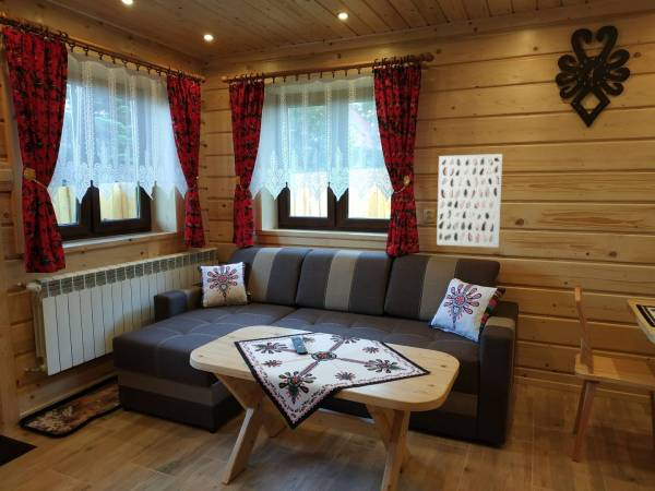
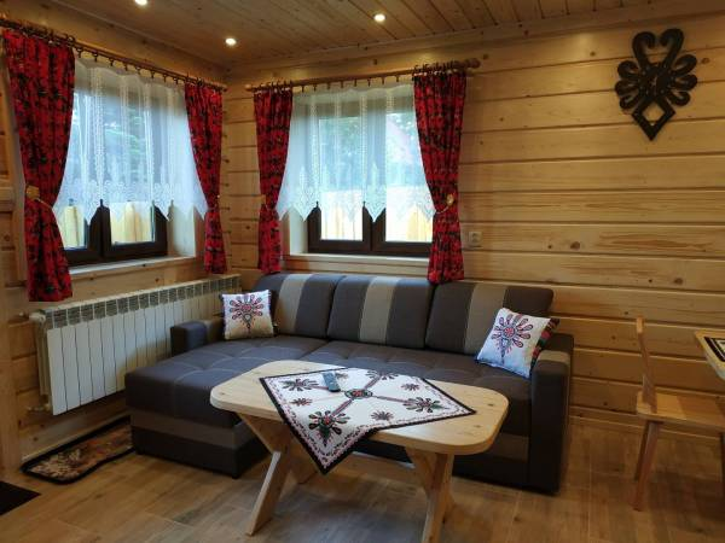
- wall art [436,153,503,249]
